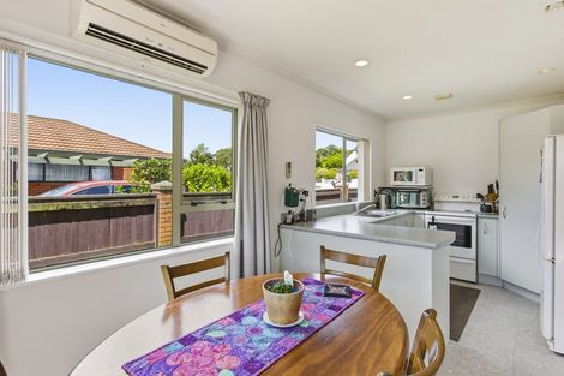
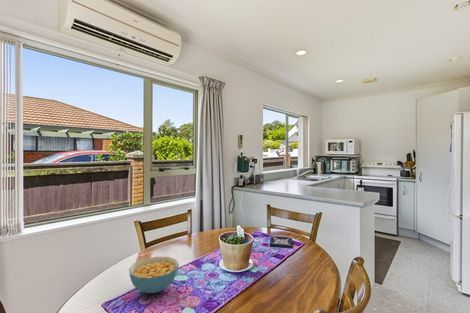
+ cereal bowl [128,256,180,294]
